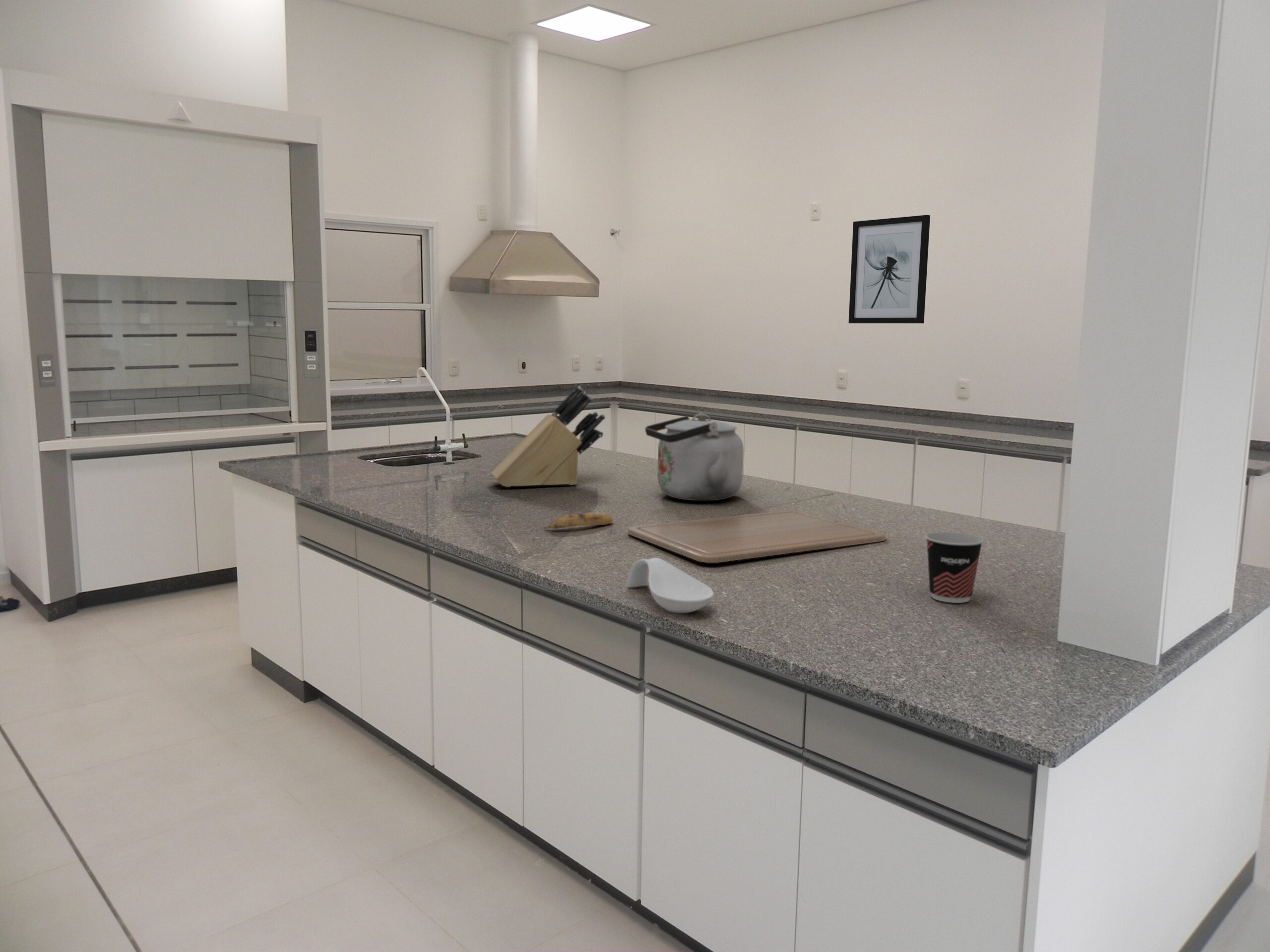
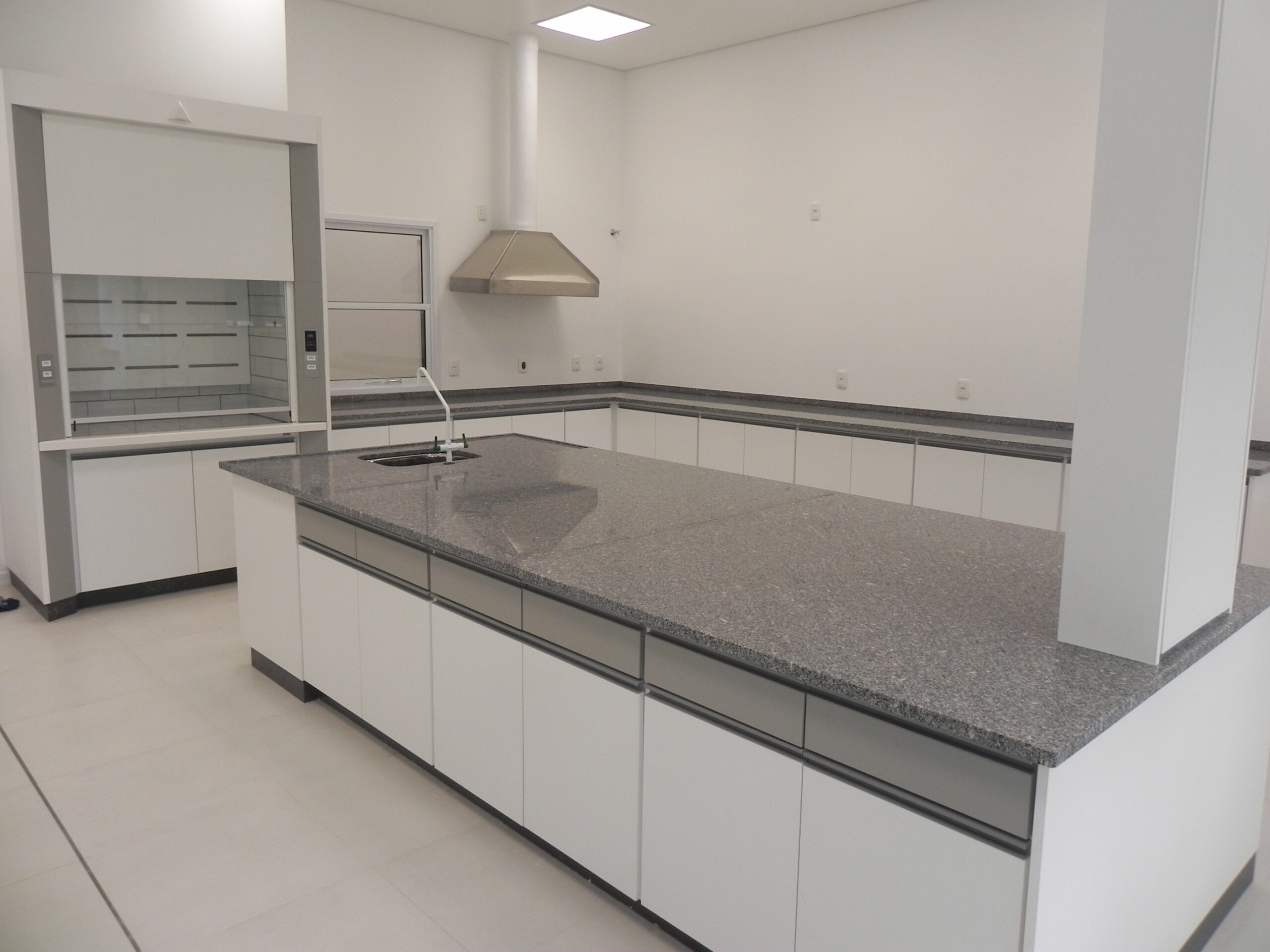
- spoon rest [626,557,714,613]
- kettle [644,413,744,501]
- chopping board [628,510,886,563]
- cup [925,532,984,603]
- wall art [848,214,931,324]
- knife block [490,386,606,488]
- banana [544,513,614,530]
